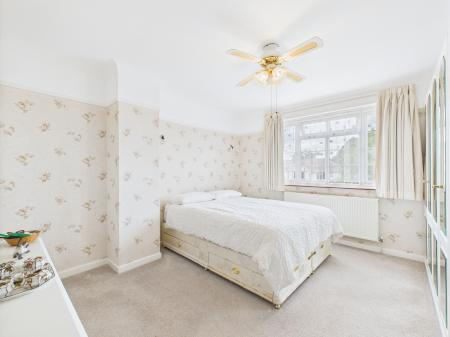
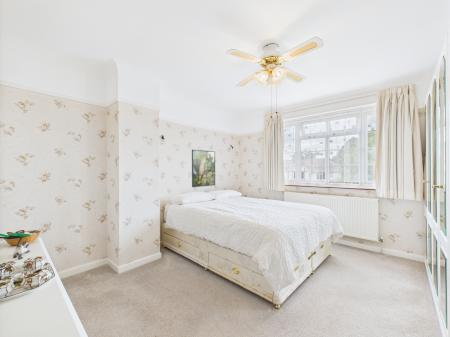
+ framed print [191,149,216,188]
